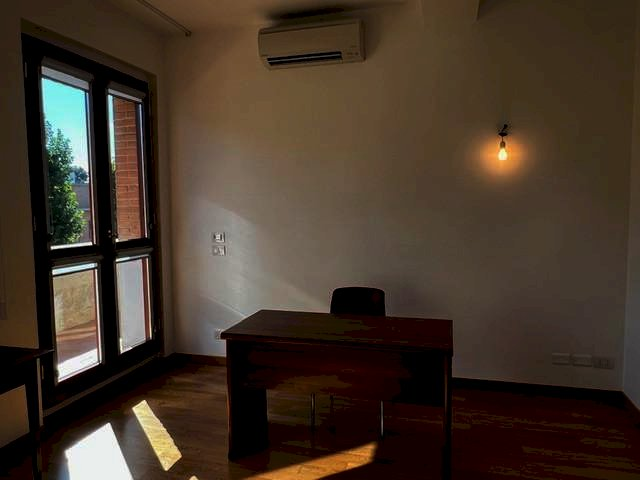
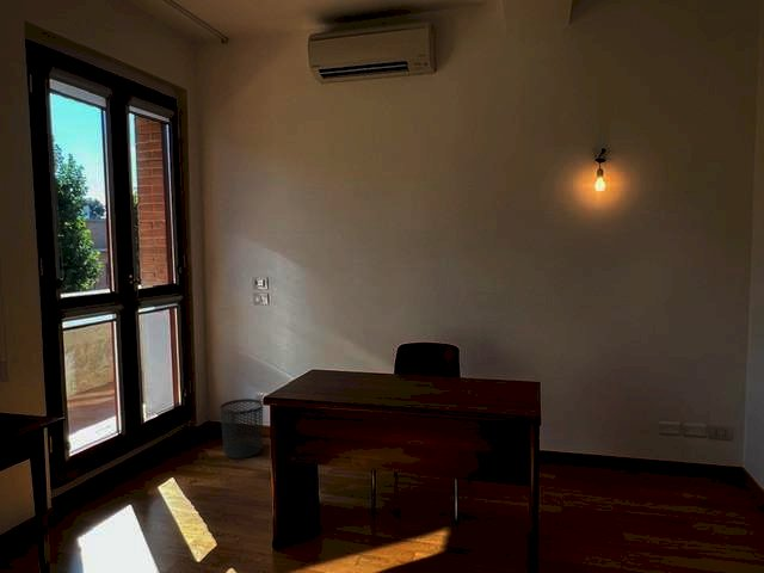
+ waste bin [220,398,264,460]
